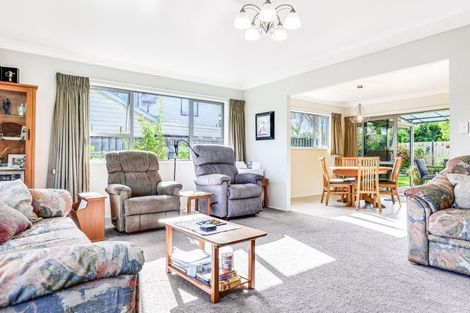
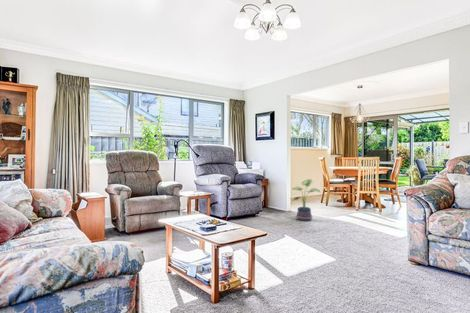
+ potted plant [291,178,321,222]
